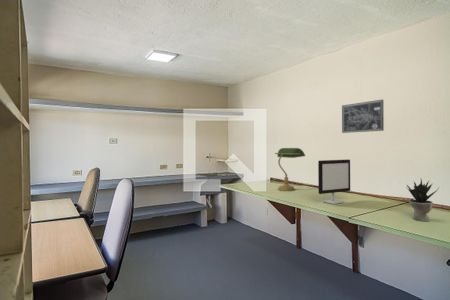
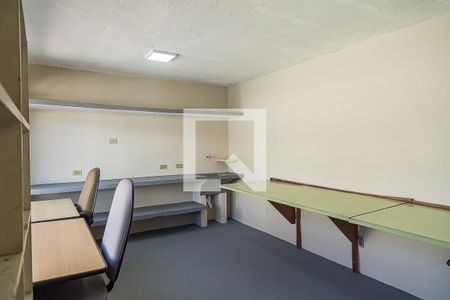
- desk lamp [274,147,306,192]
- potted plant [405,177,440,222]
- wall art [341,99,385,134]
- computer monitor [317,159,351,205]
